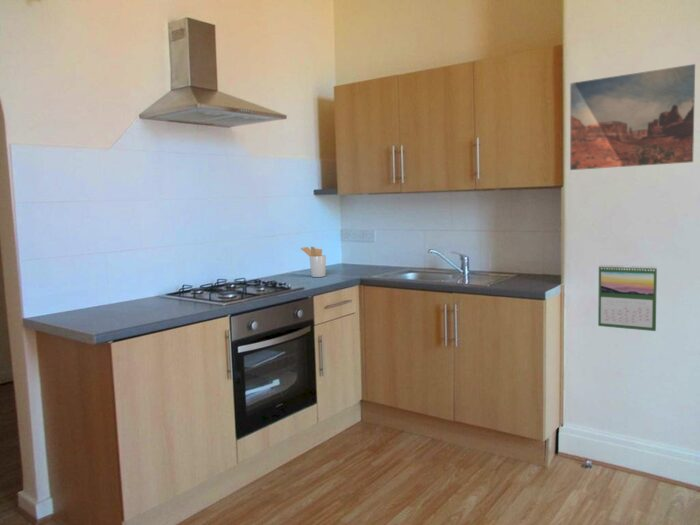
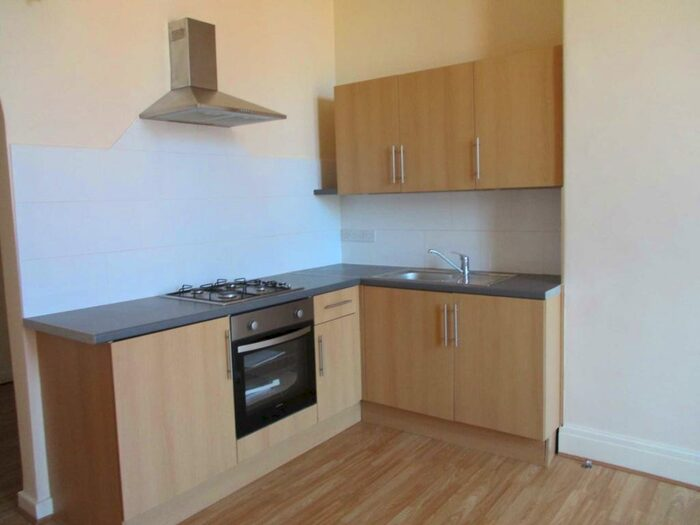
- wall art [569,63,696,171]
- calendar [597,263,658,332]
- utensil holder [300,246,327,278]
